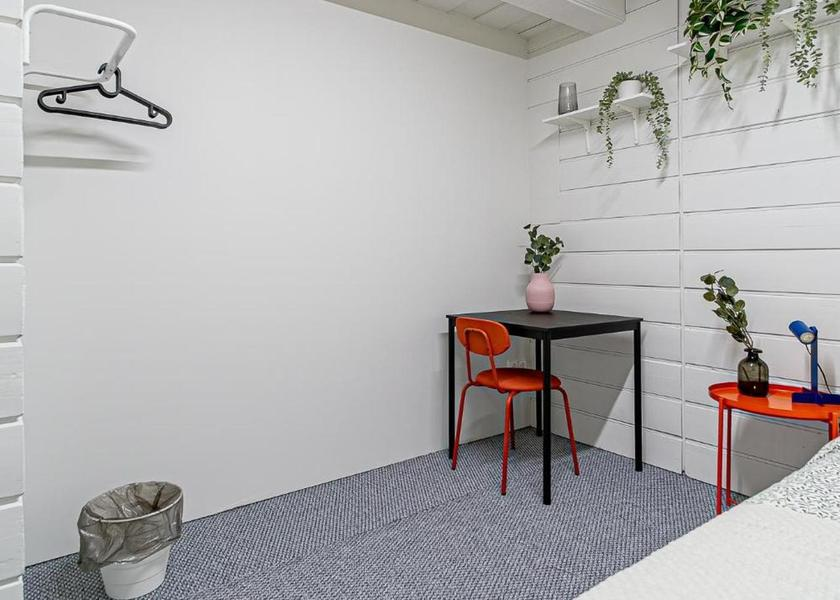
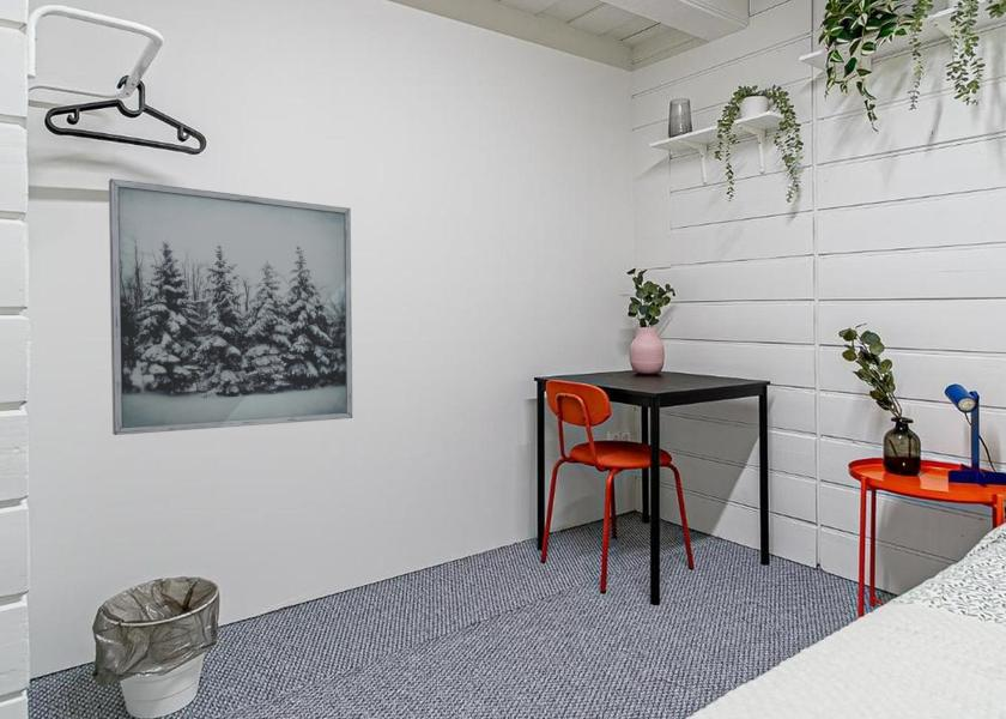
+ wall art [108,177,353,436]
